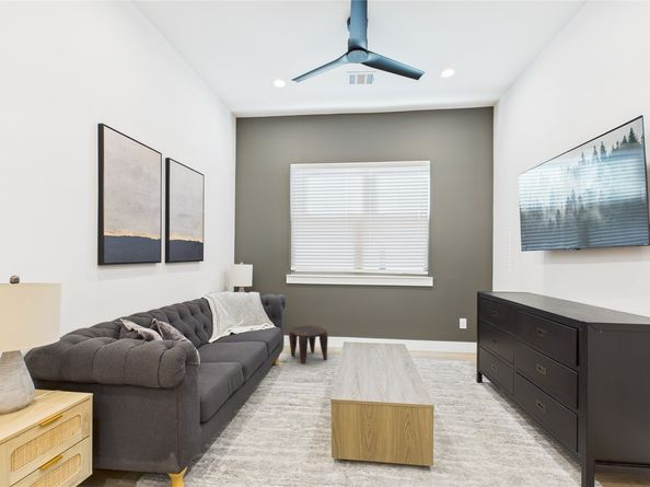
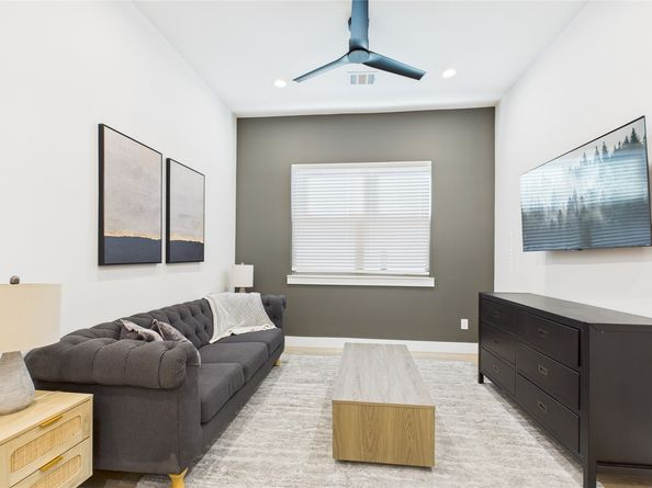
- stool [288,324,329,366]
